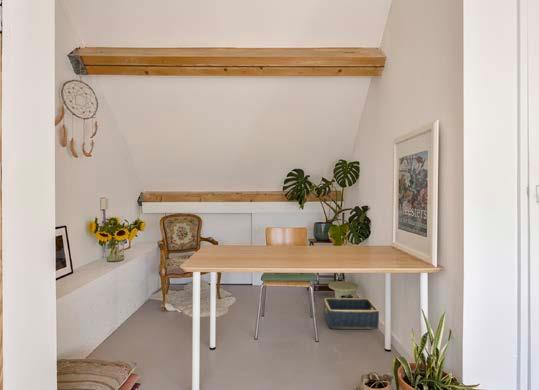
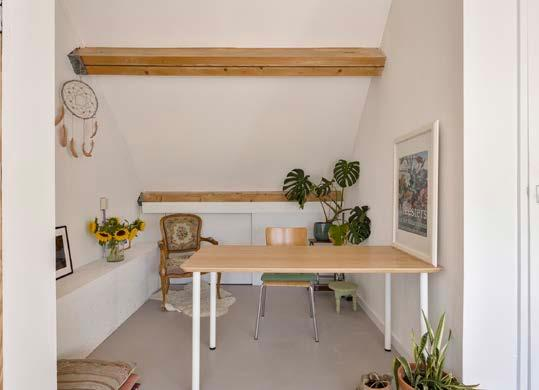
- basket [323,297,380,330]
